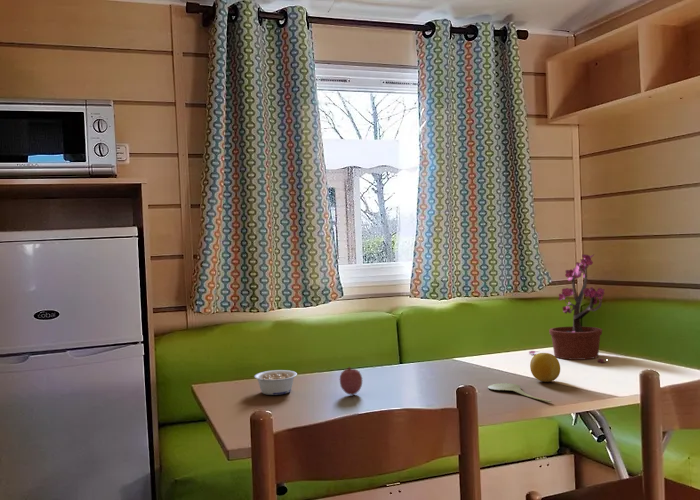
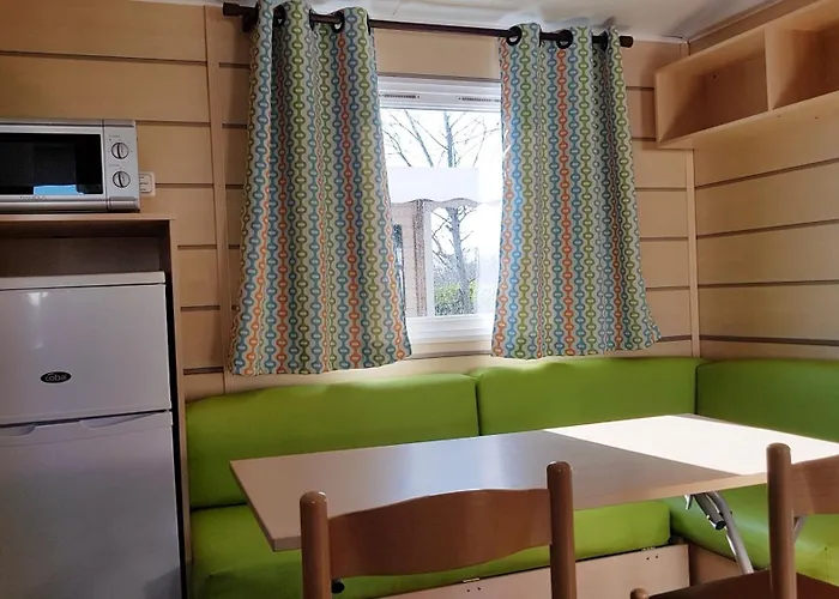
- fruit [529,352,561,383]
- potted plant [528,253,606,364]
- fruit [339,366,363,396]
- spoon [487,382,553,403]
- legume [253,369,298,396]
